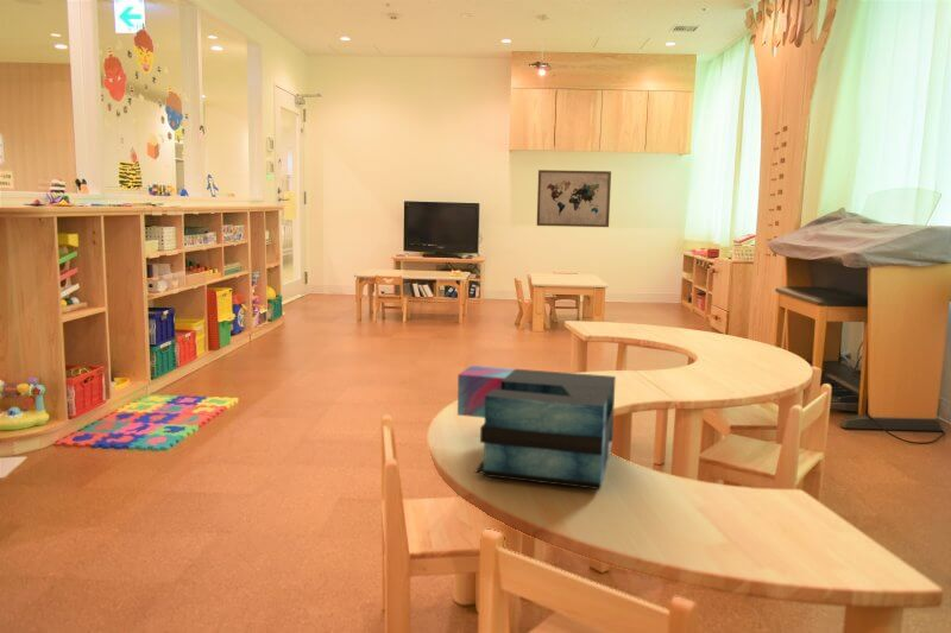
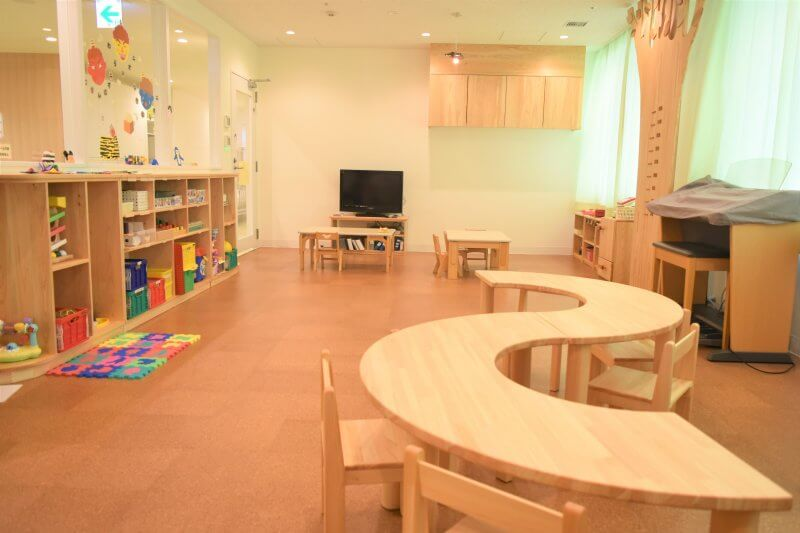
- architectural model [456,365,617,490]
- wall art [536,169,612,228]
